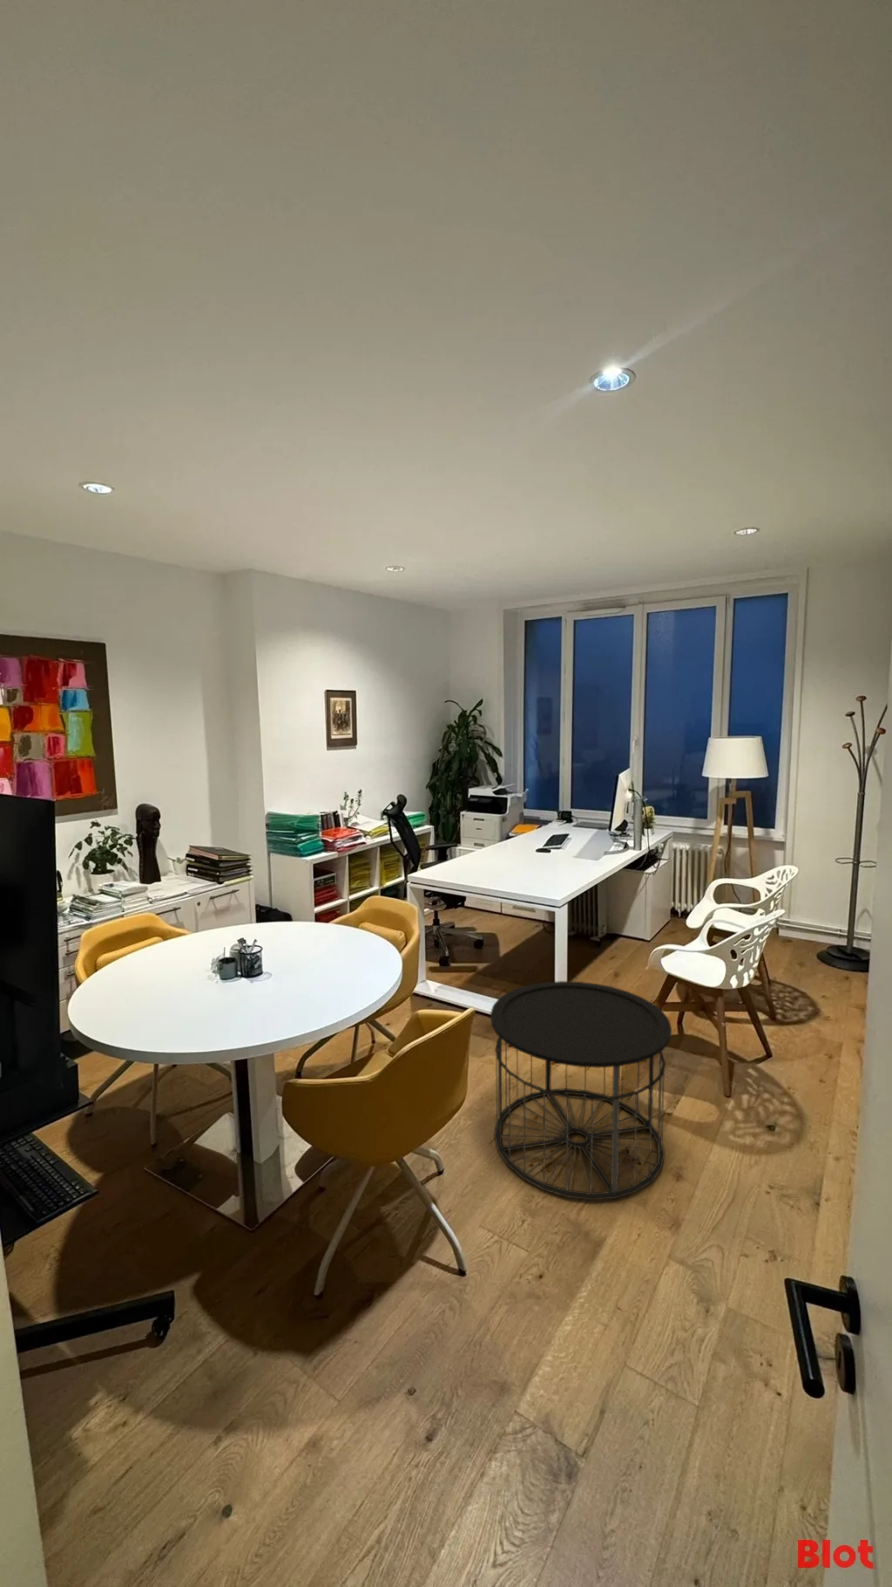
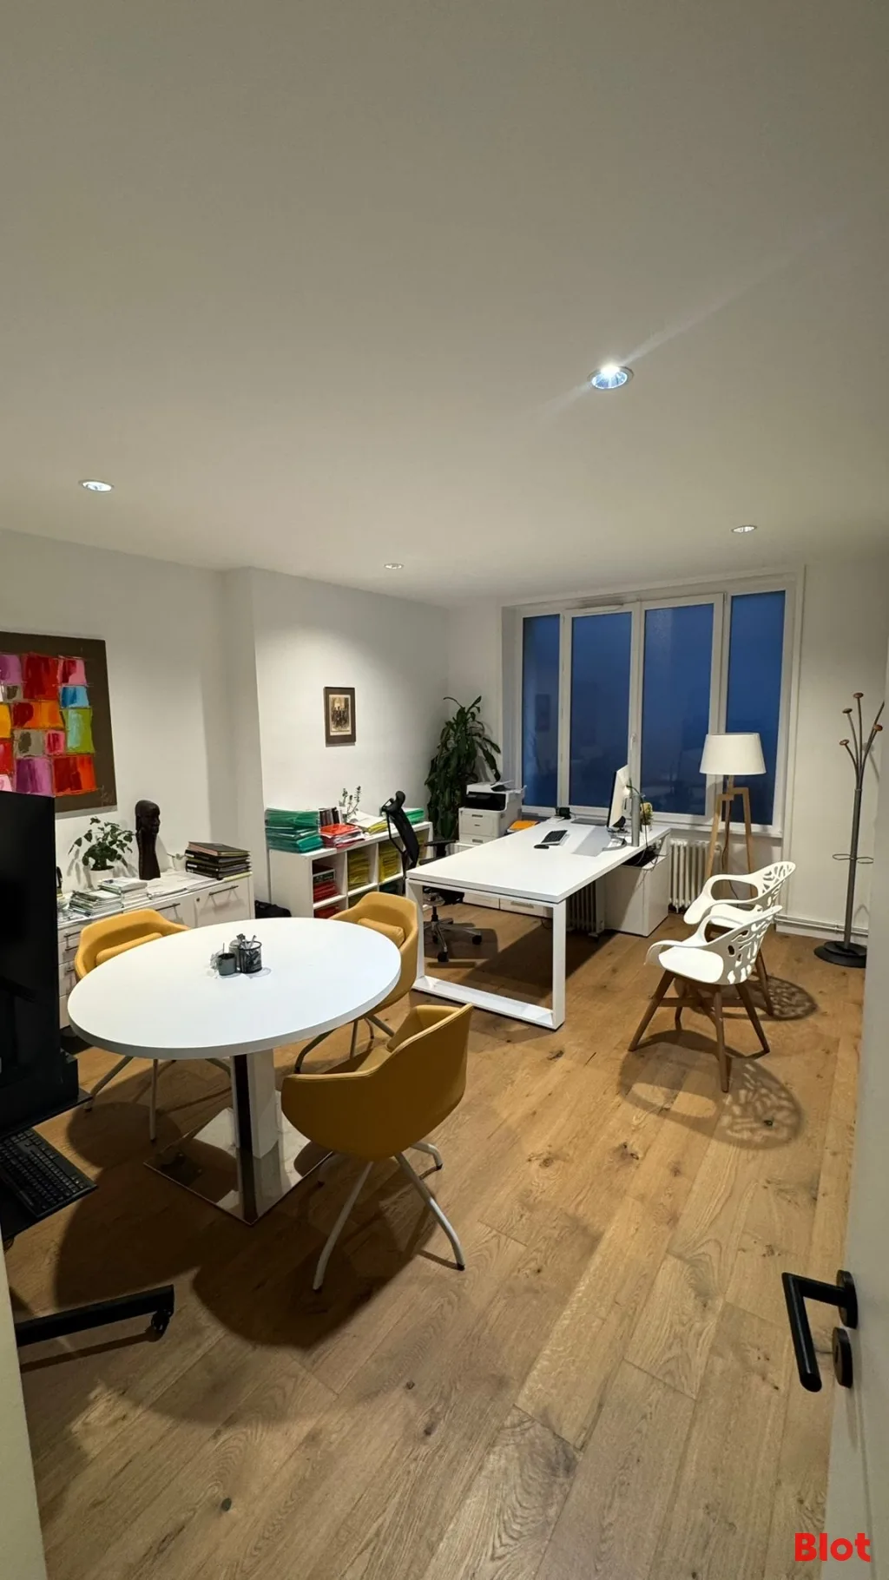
- side table [489,980,672,1201]
